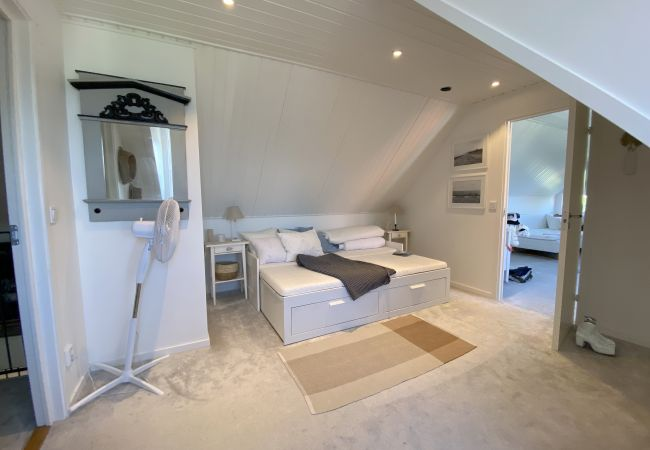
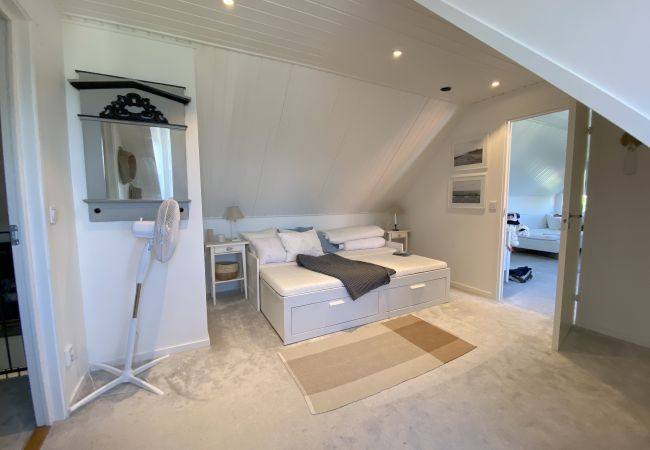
- boots [575,315,616,356]
